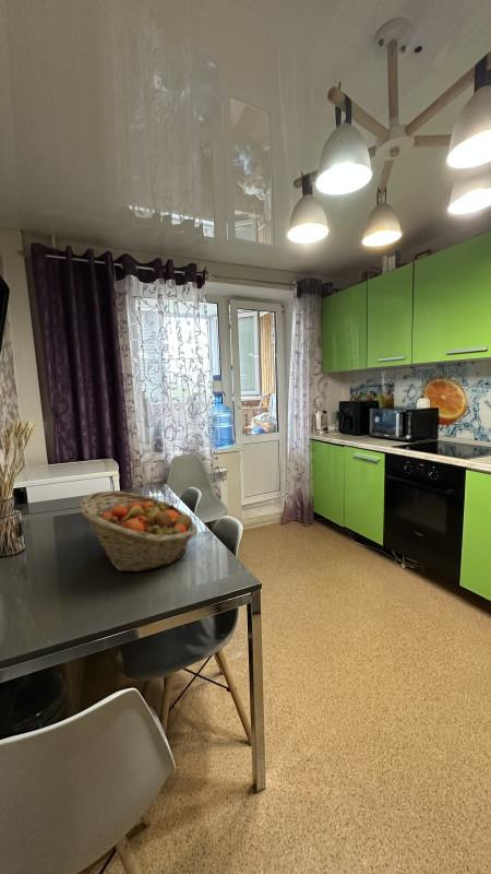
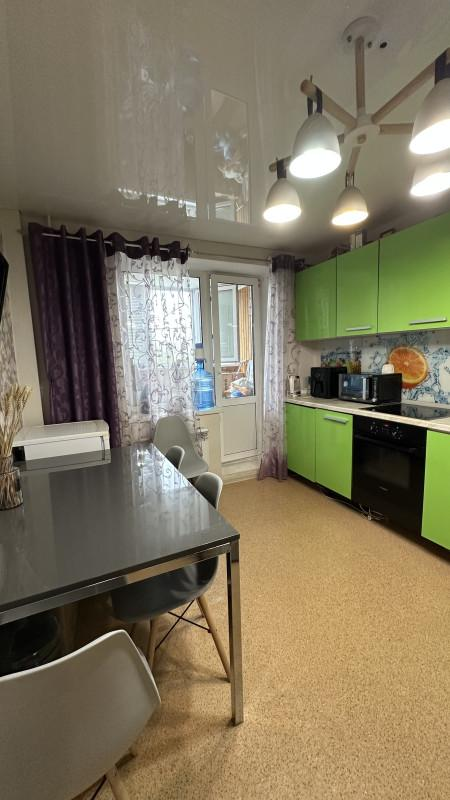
- fruit basket [79,491,199,572]
